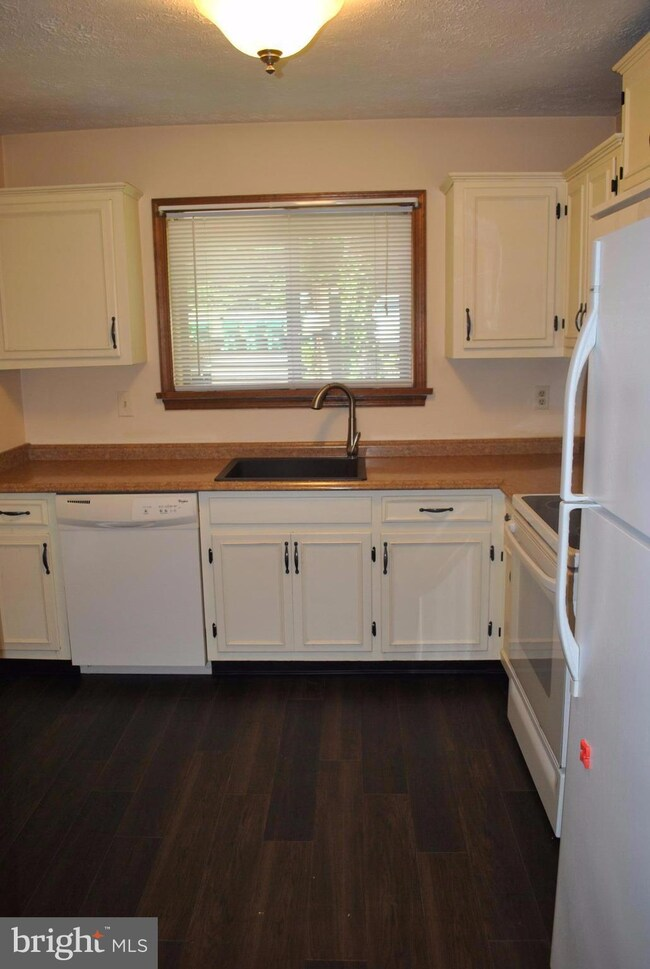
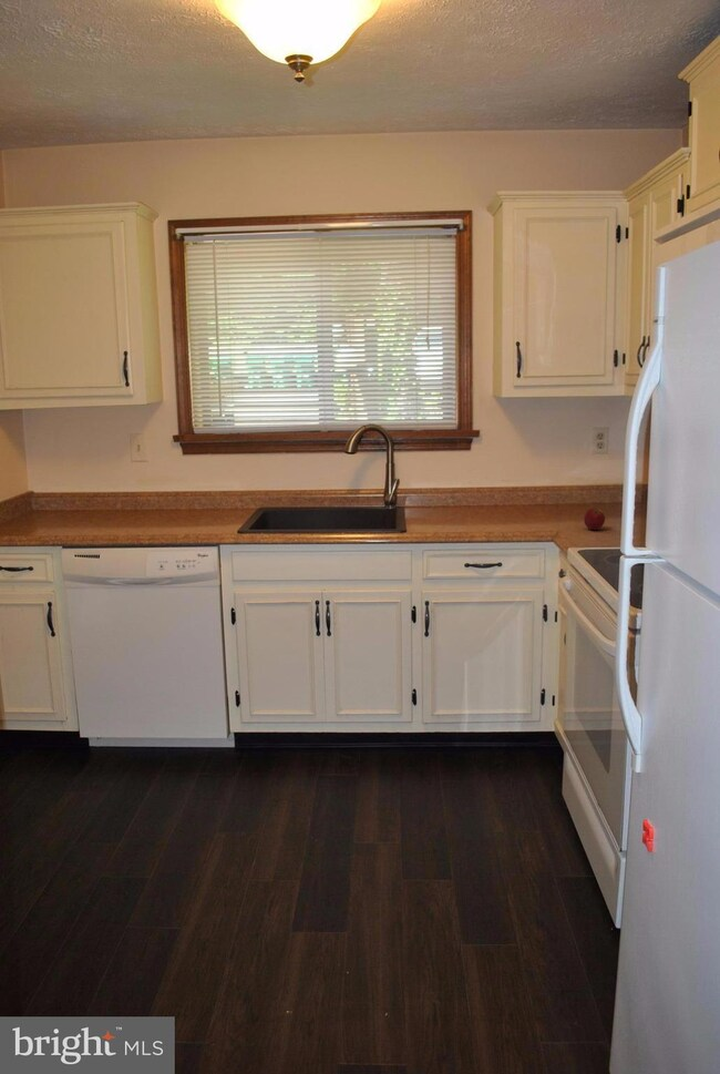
+ apple [583,508,606,531]
